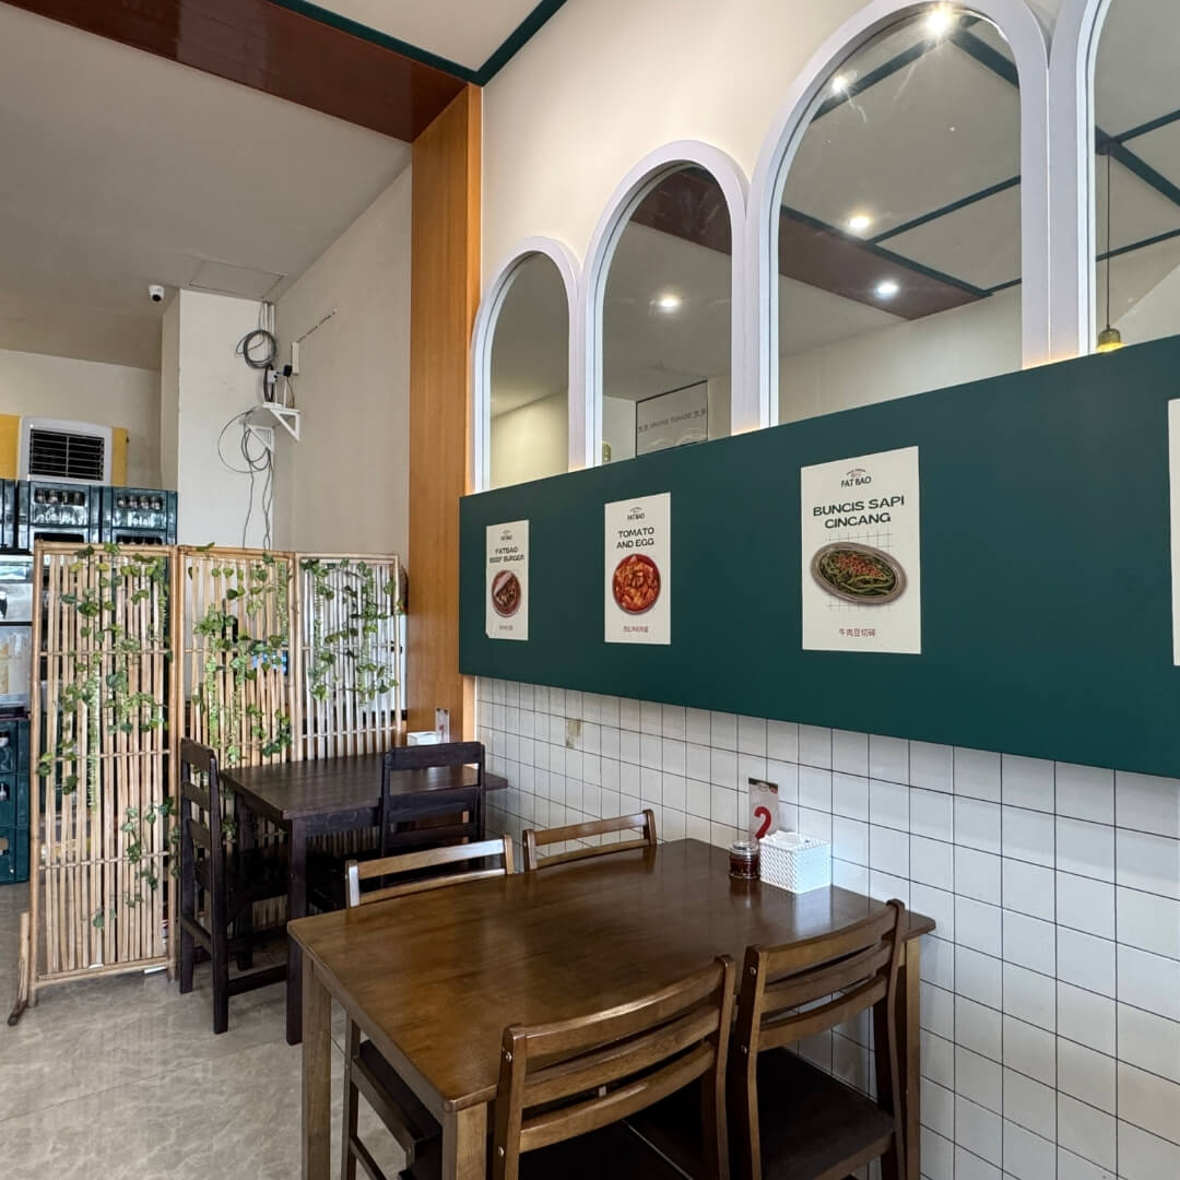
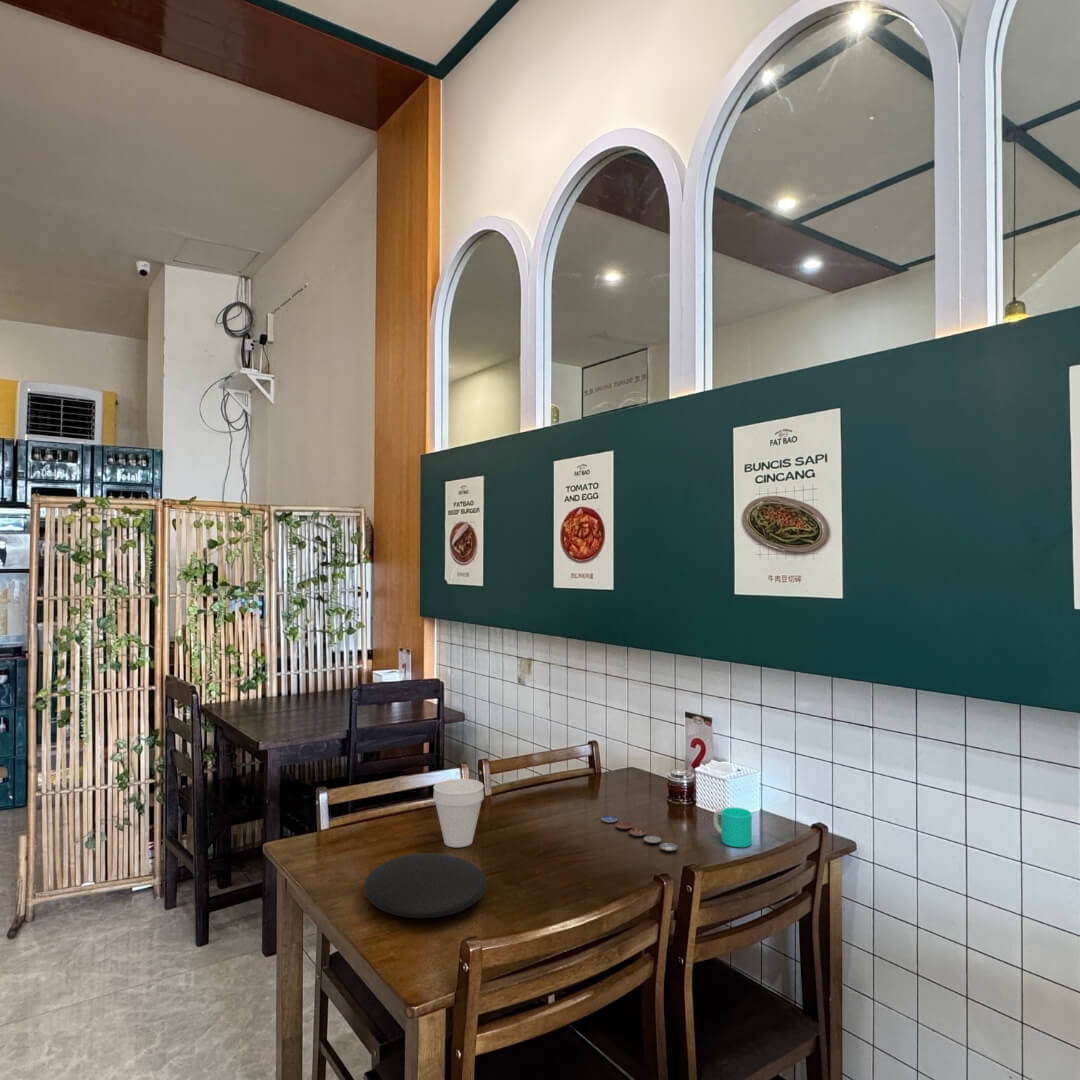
+ cup [712,806,753,848]
+ plate [363,852,487,919]
+ cup [432,778,485,848]
+ plate [600,815,679,852]
